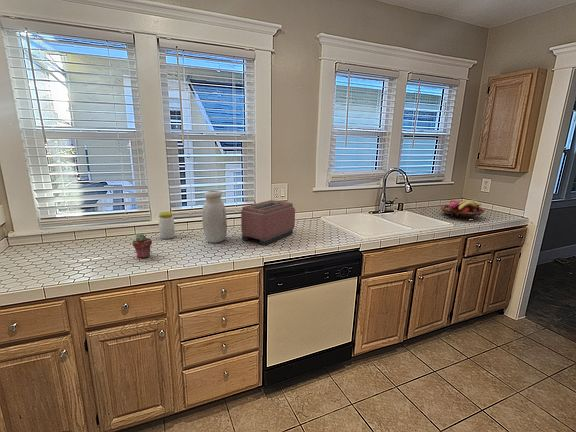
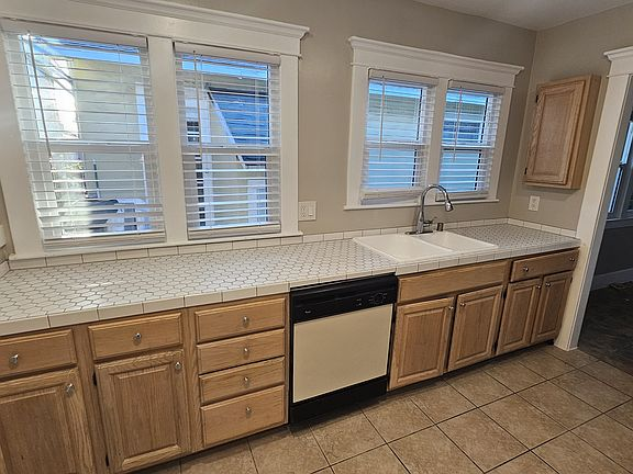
- fruit basket [440,199,486,219]
- potted succulent [131,233,153,259]
- jar [201,189,228,244]
- toaster [240,199,296,246]
- jar [158,211,176,240]
